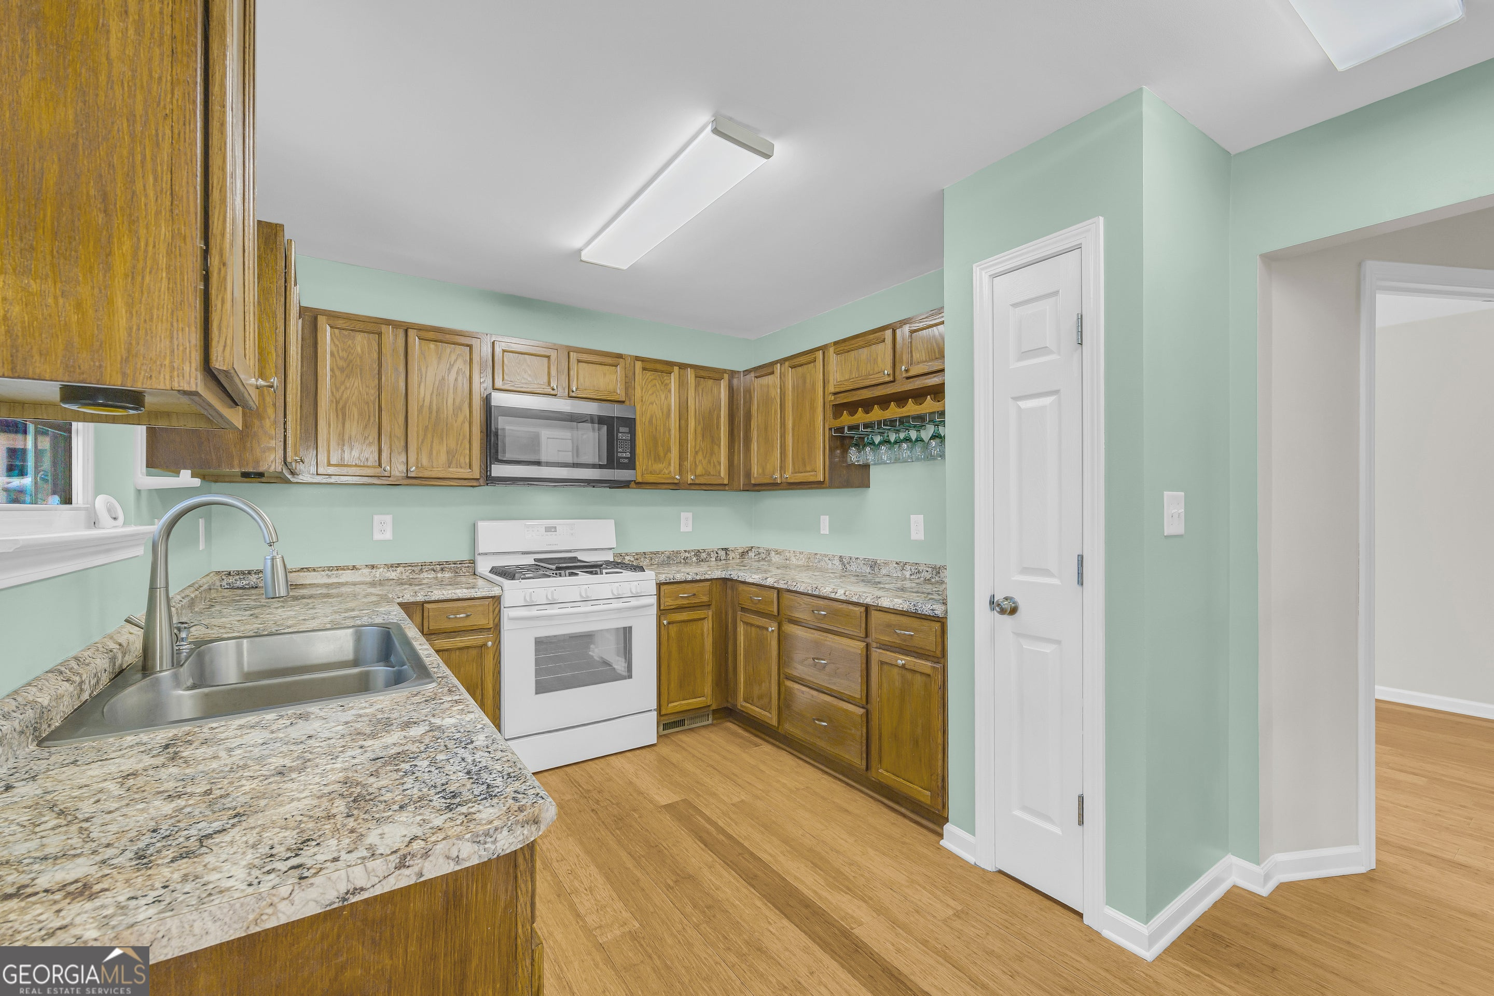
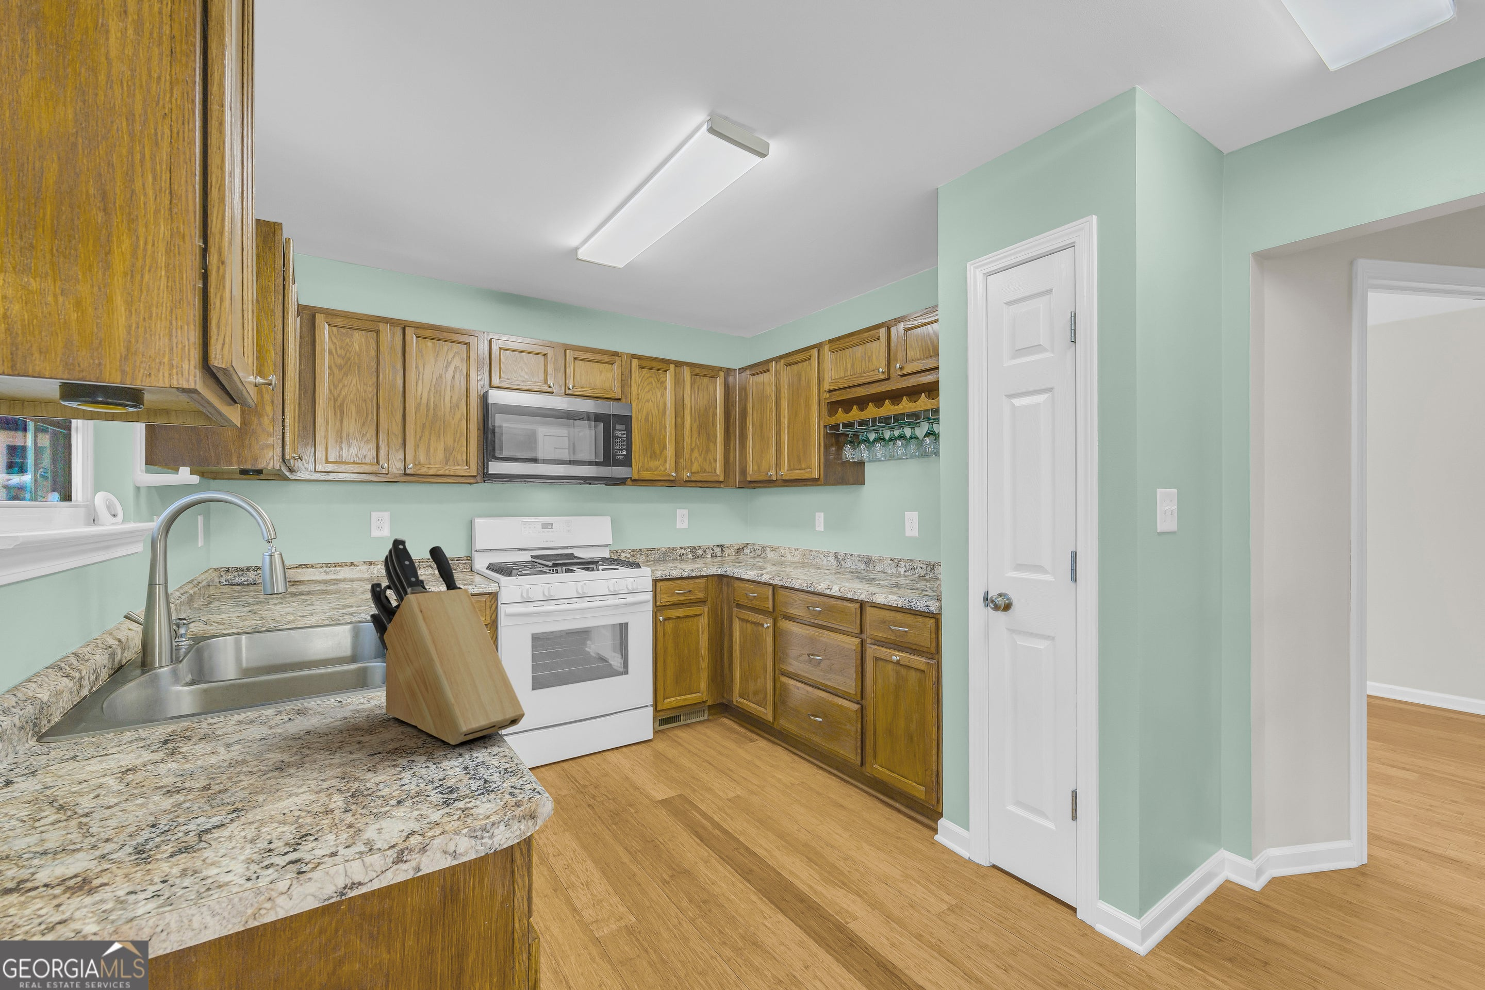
+ knife block [370,537,526,745]
